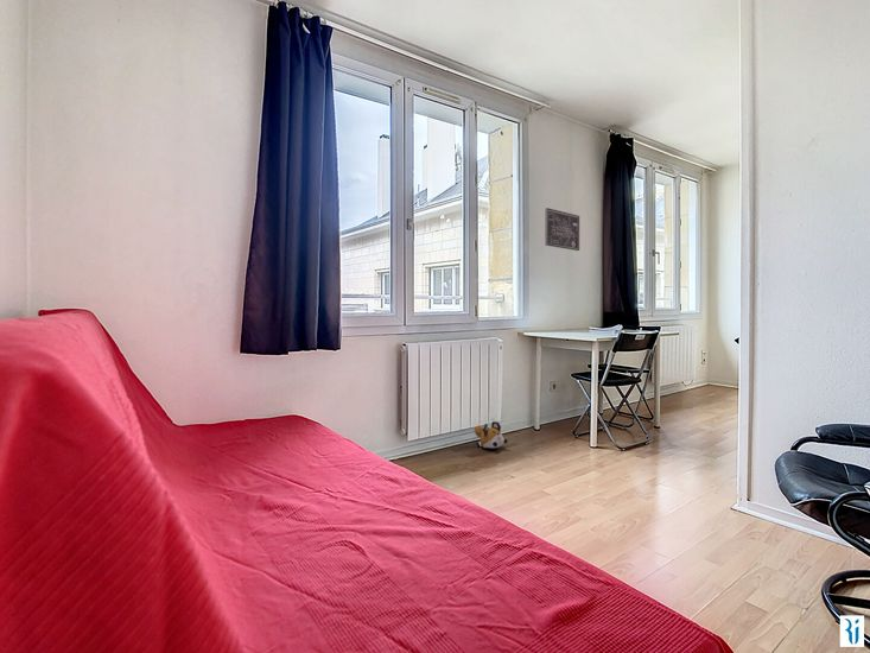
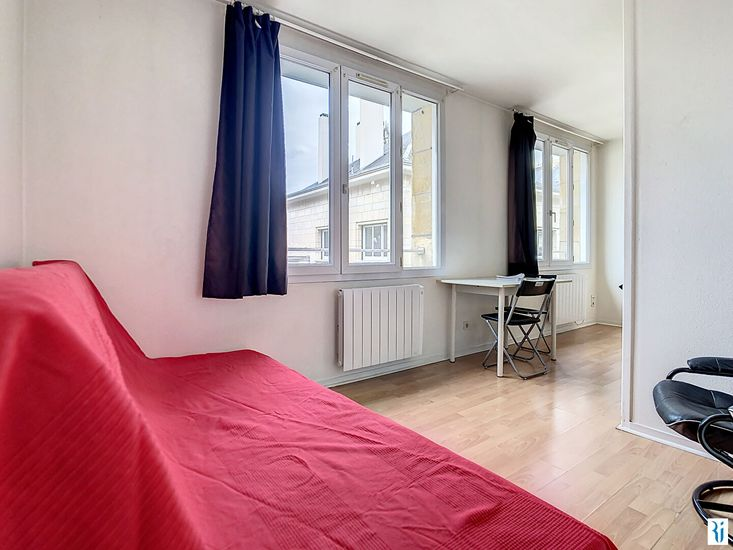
- plush toy [472,420,509,449]
- wall art [544,207,580,252]
